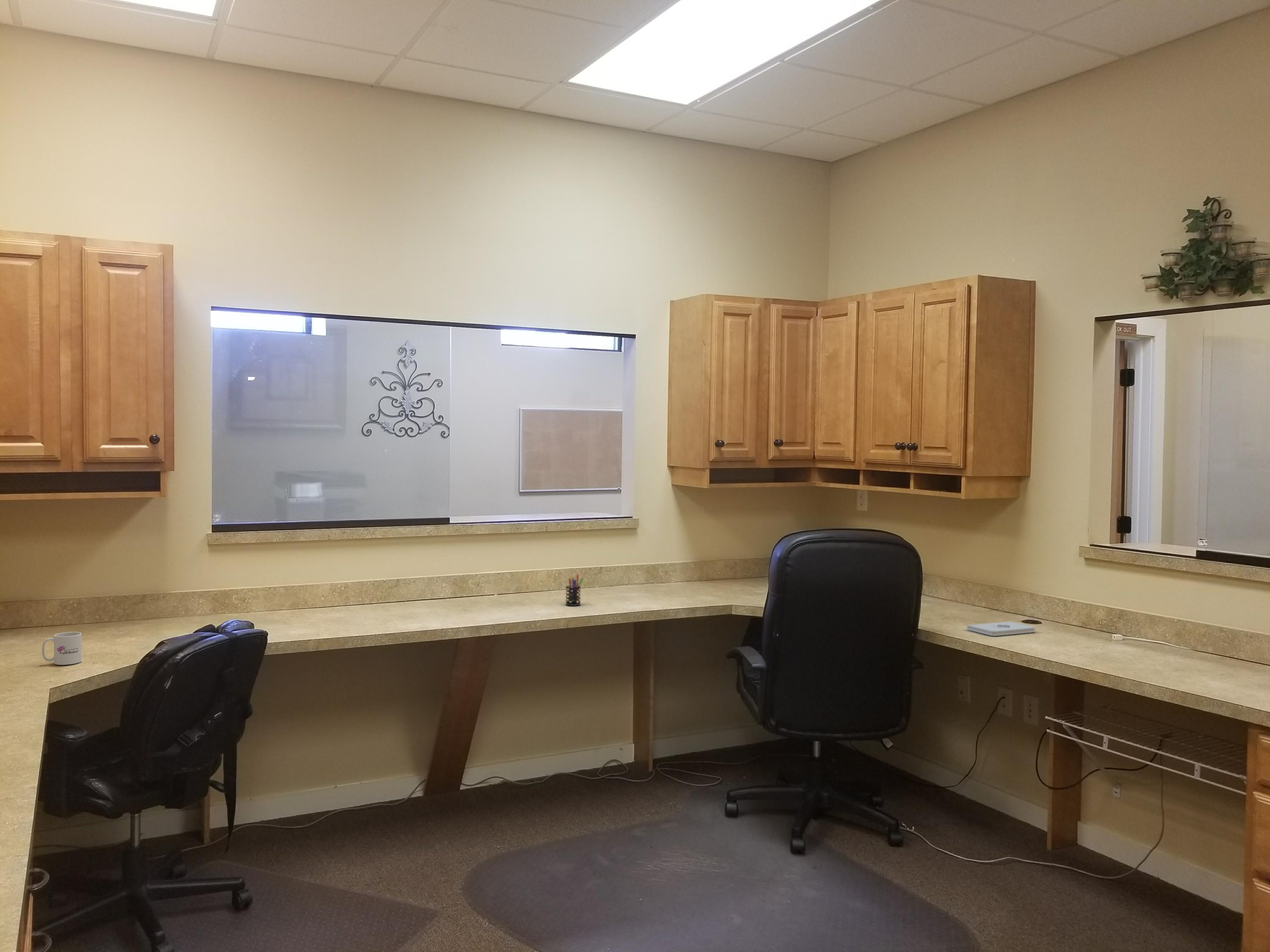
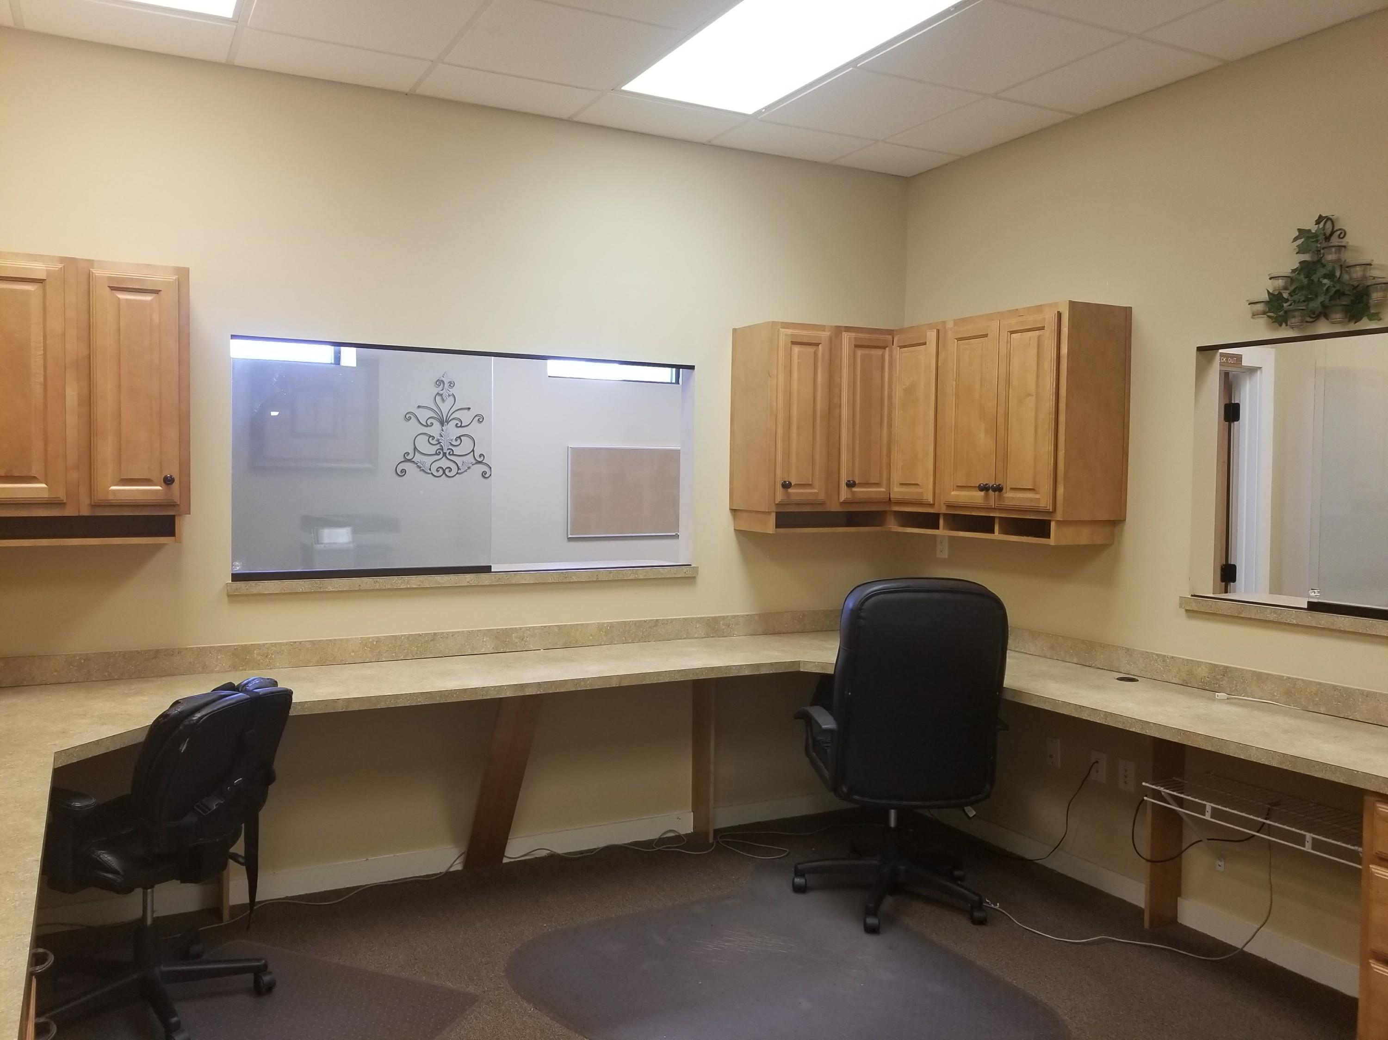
- notepad [966,621,1036,636]
- mug [41,632,82,666]
- pen holder [565,574,584,606]
